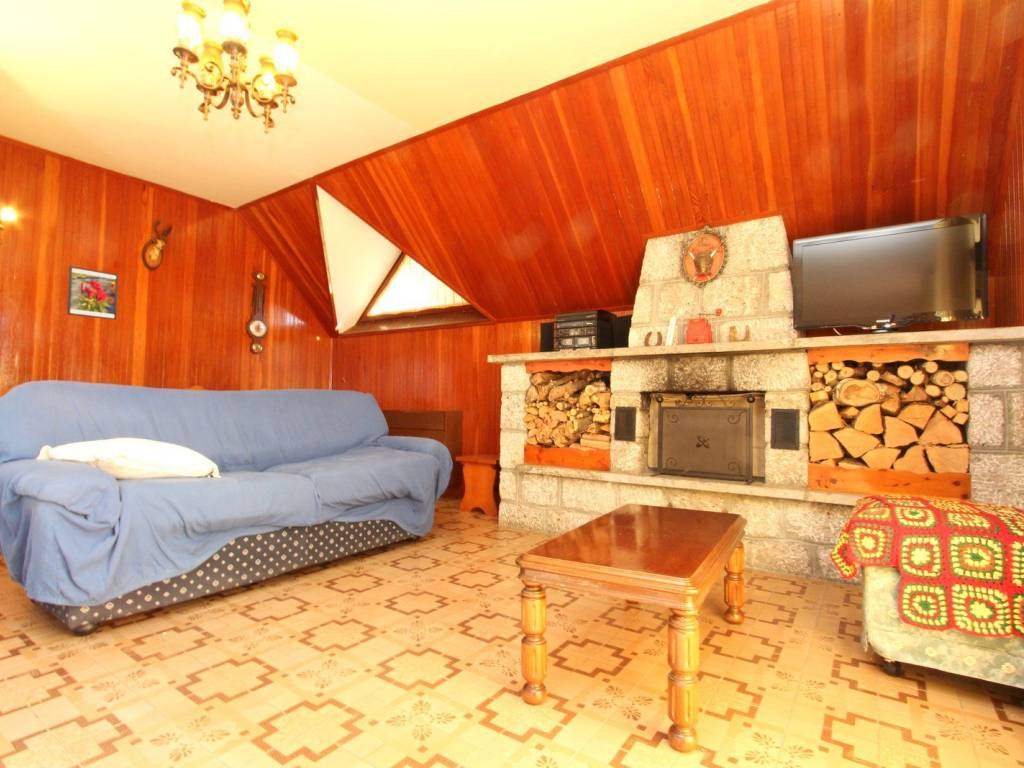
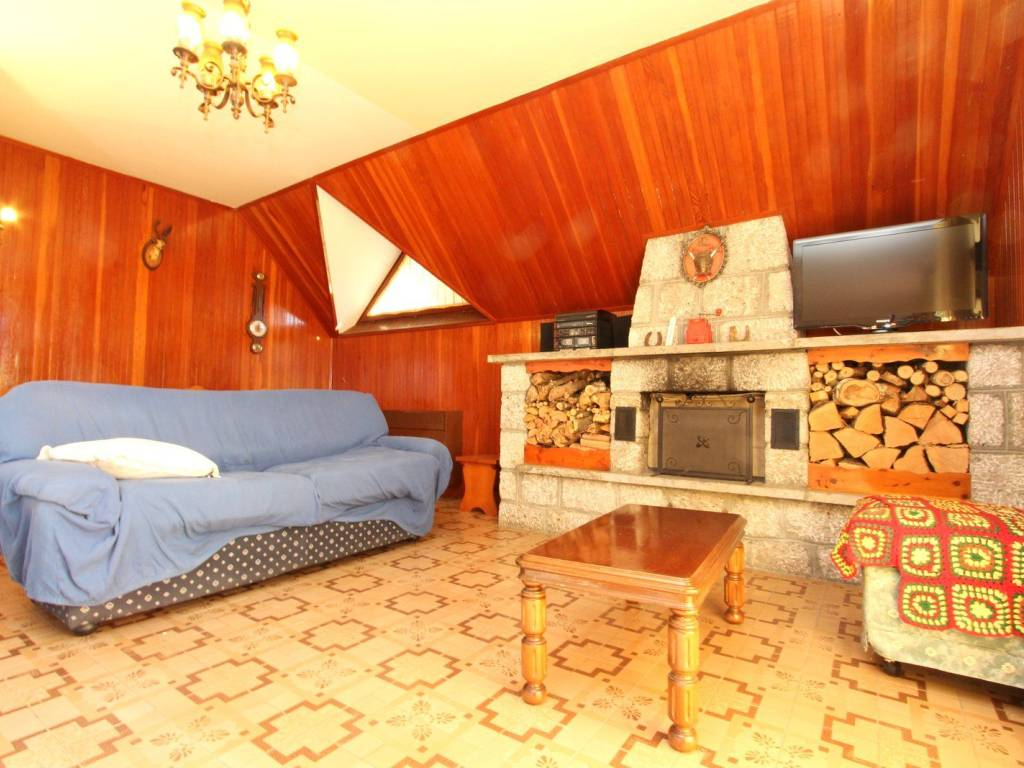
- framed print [66,265,119,321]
